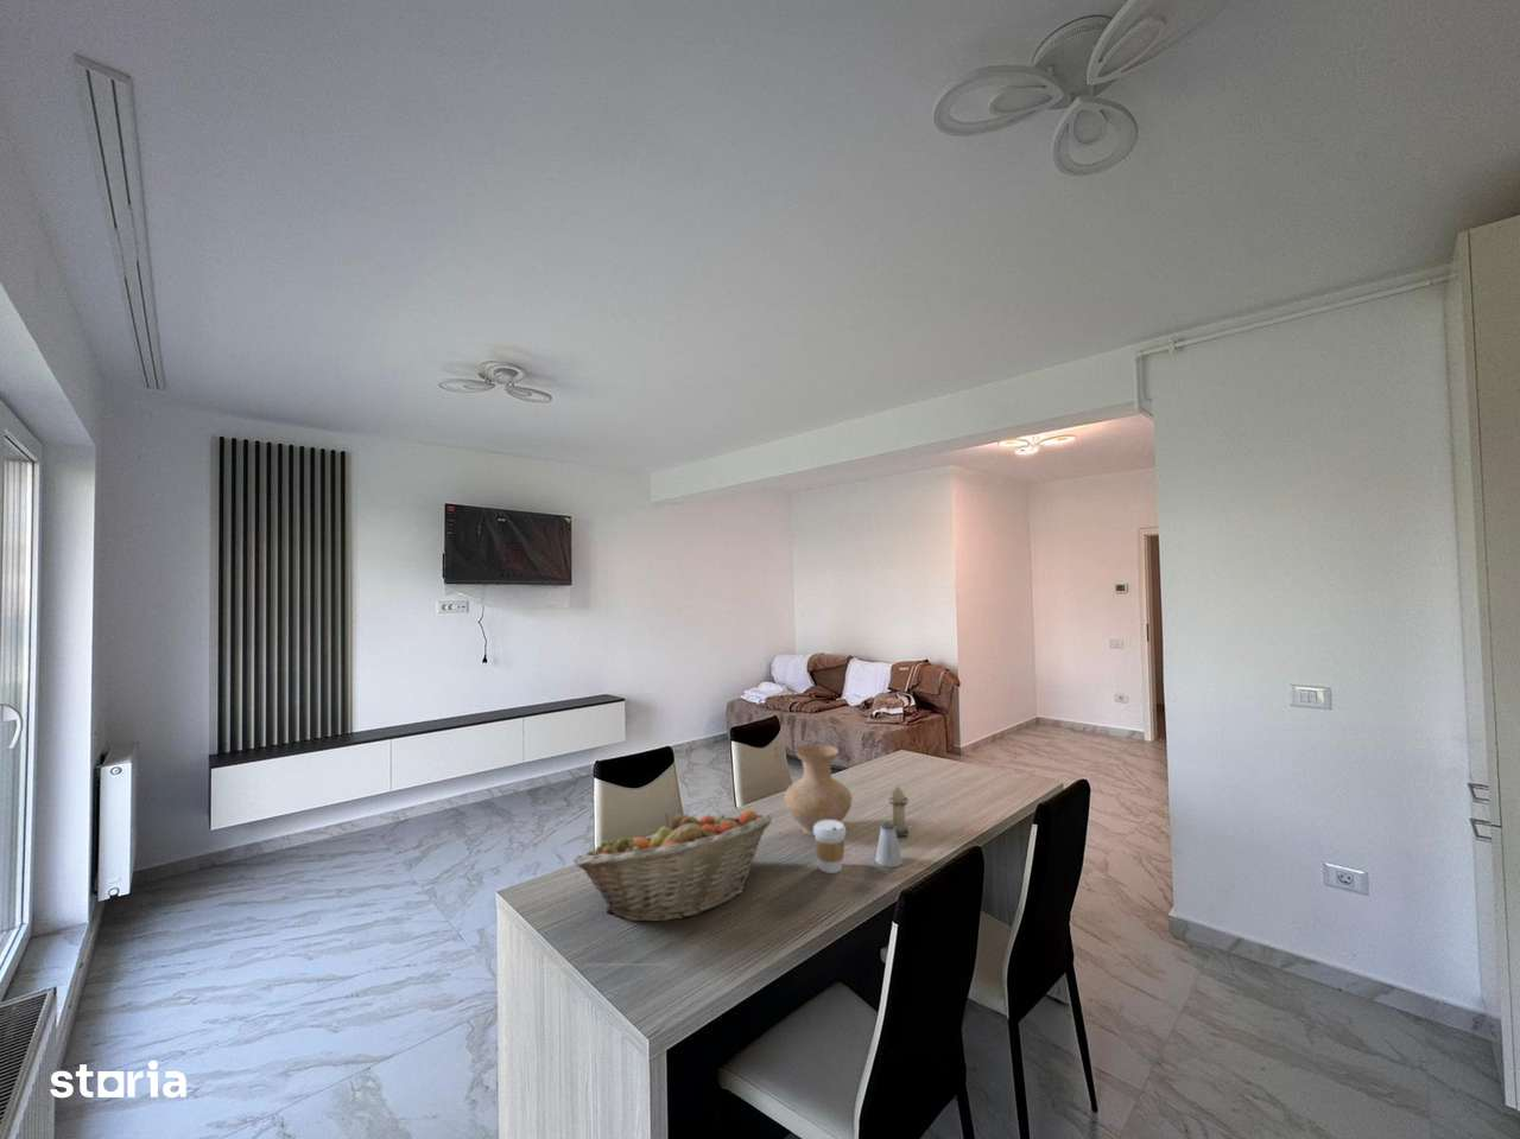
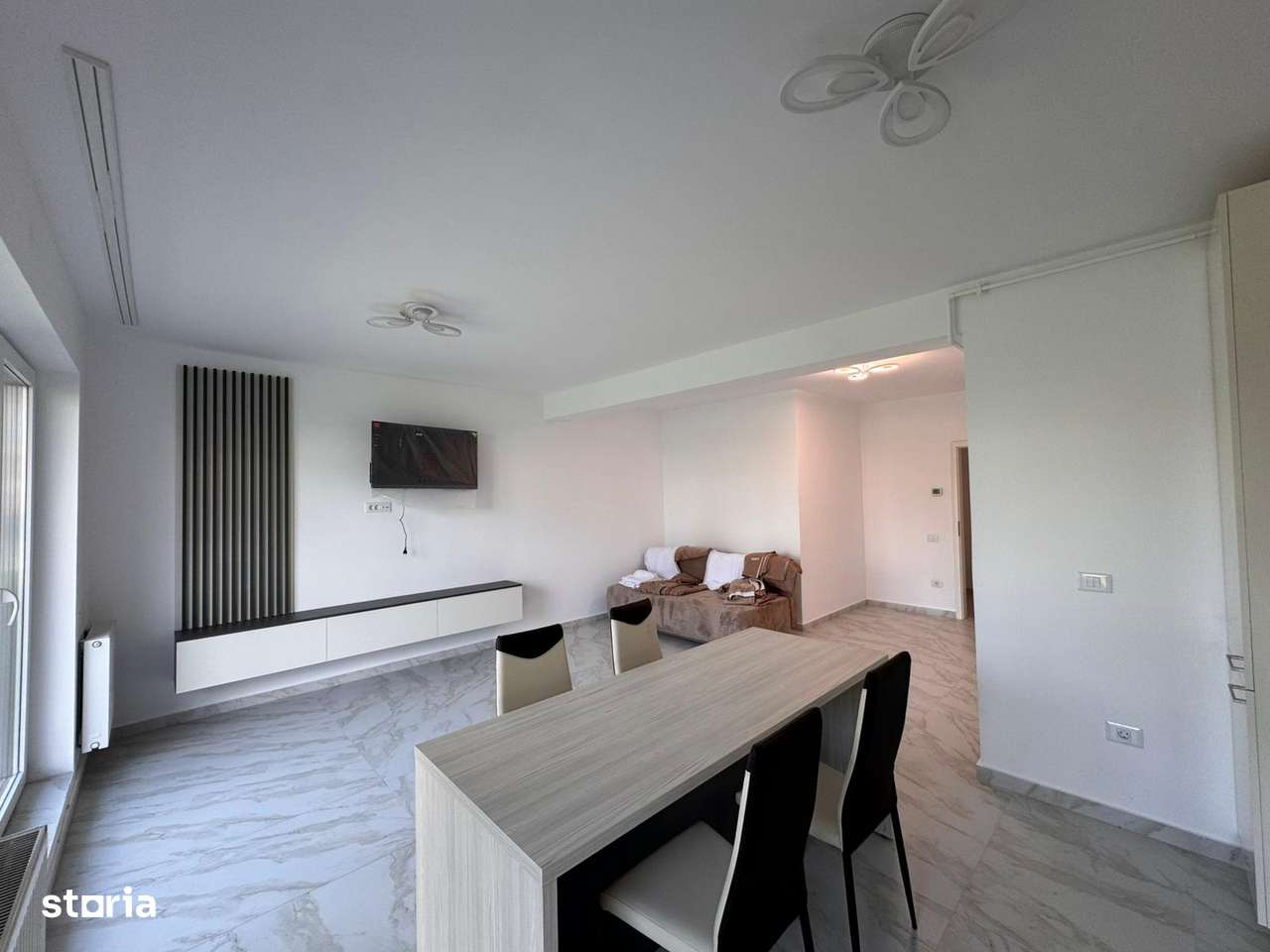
- saltshaker [874,821,904,869]
- candle [887,784,911,838]
- coffee cup [814,820,846,875]
- vase [783,744,853,838]
- fruit basket [572,809,773,924]
